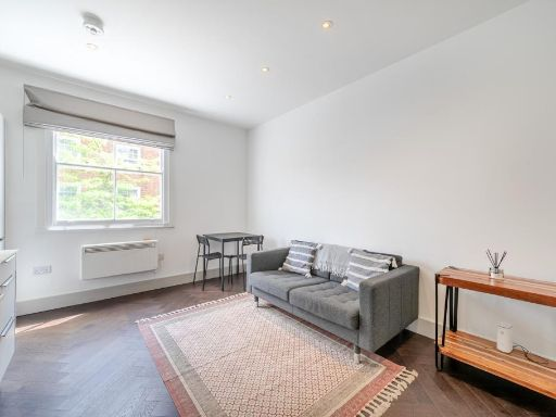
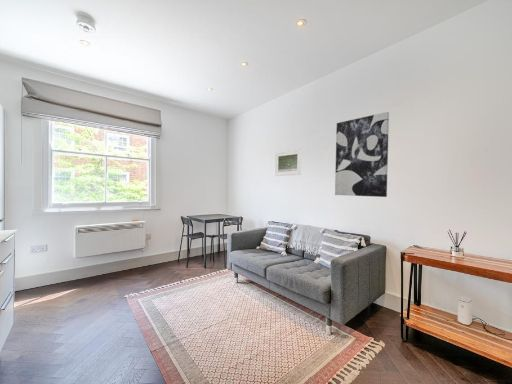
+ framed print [274,148,303,177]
+ wall art [334,111,390,198]
